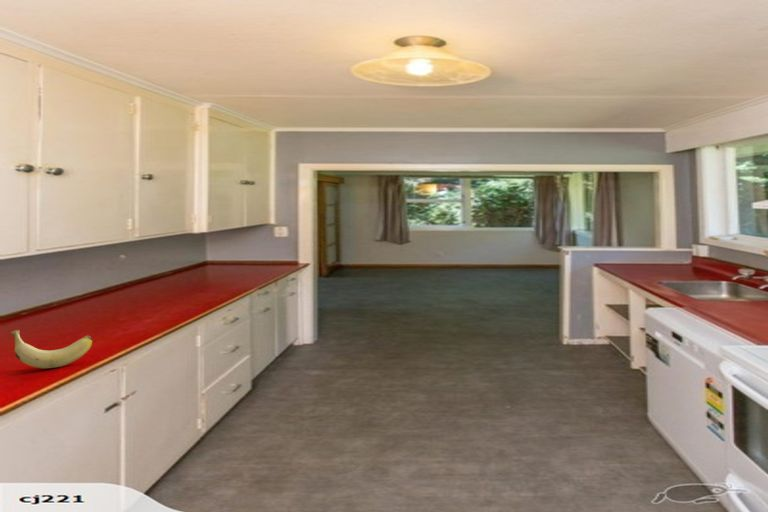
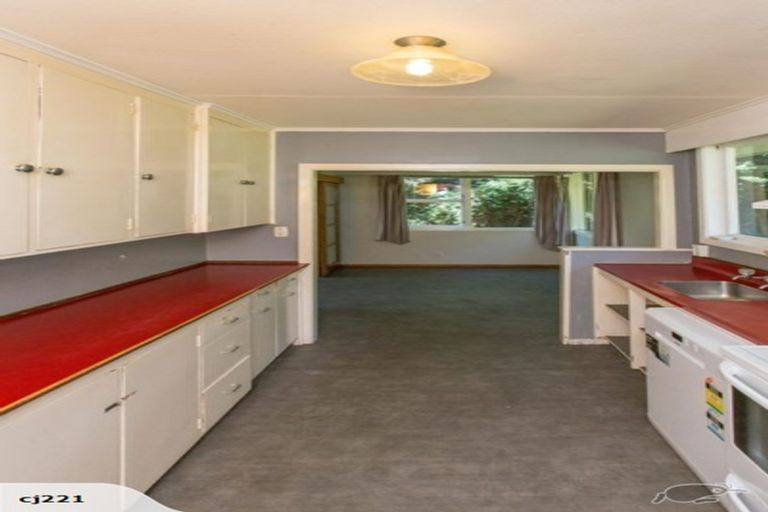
- banana [10,329,93,369]
